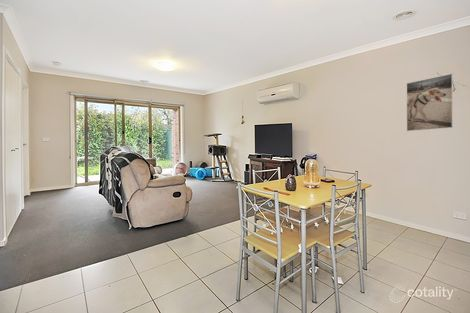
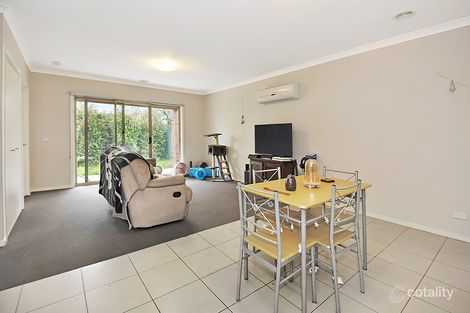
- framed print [406,73,454,132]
